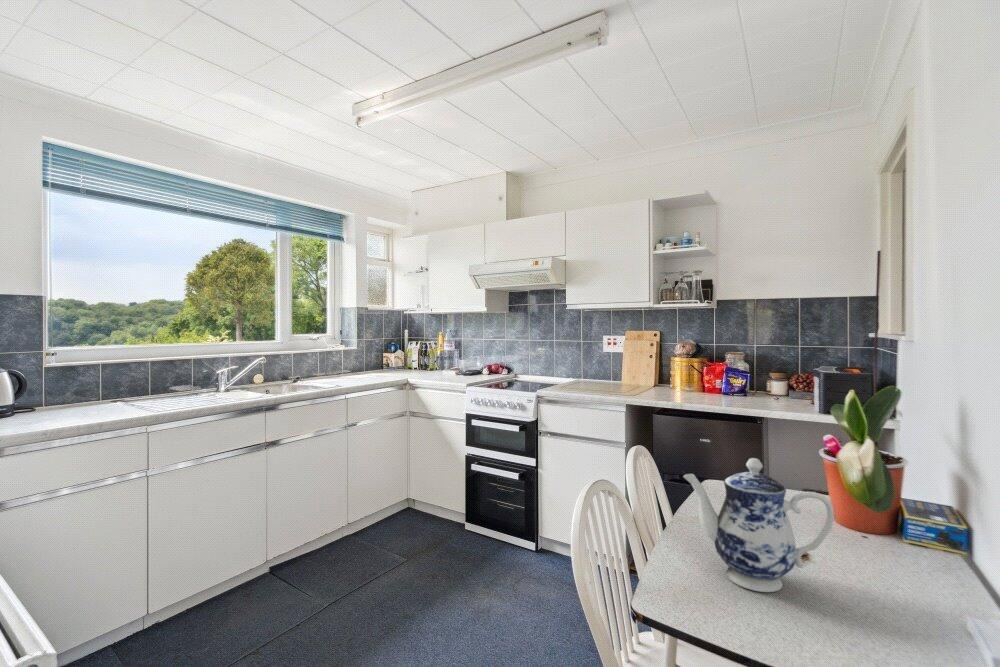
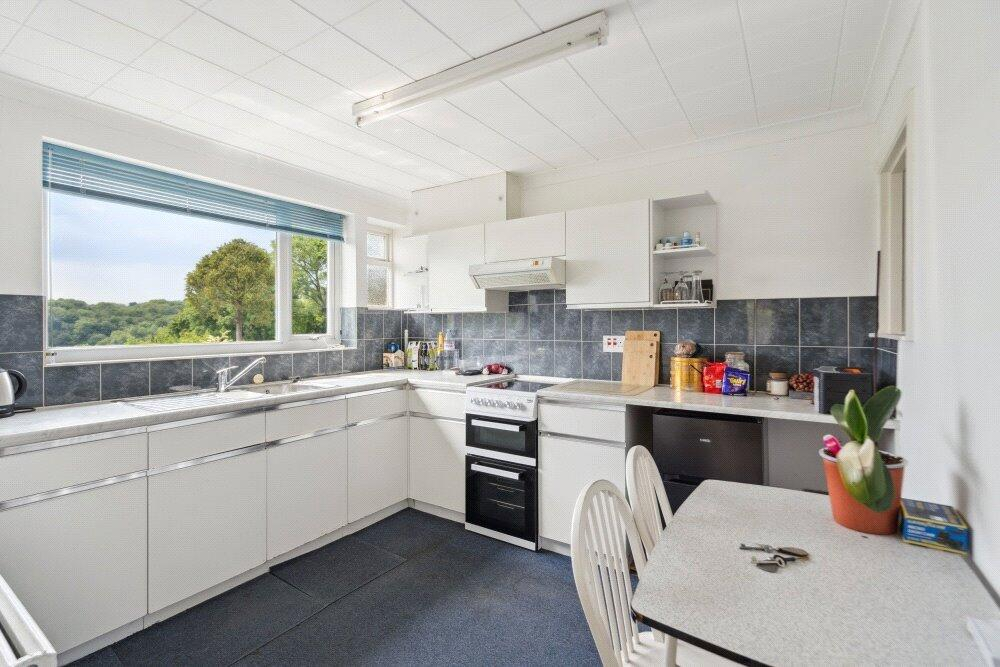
- teapot [682,457,835,593]
